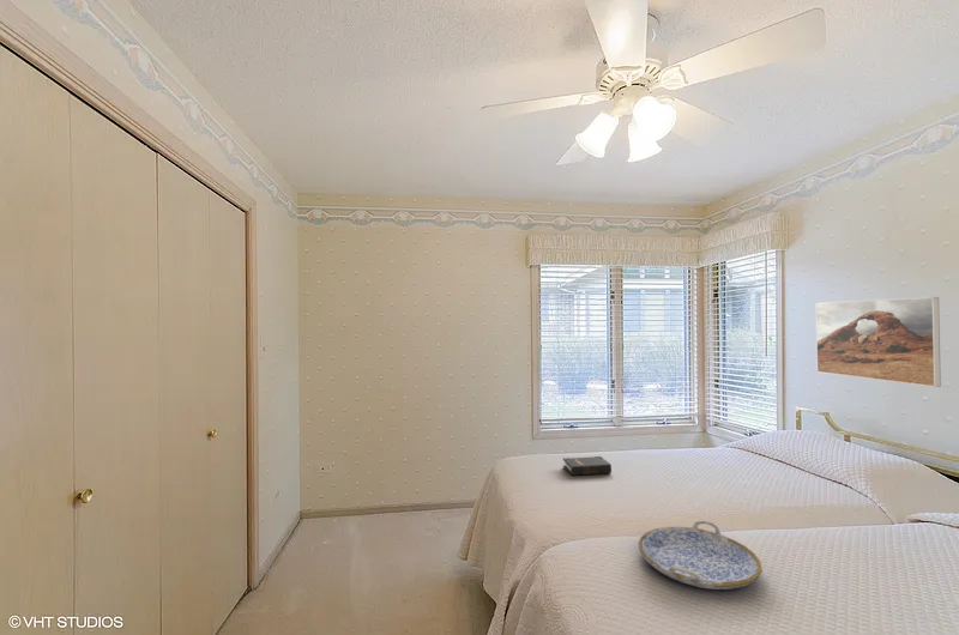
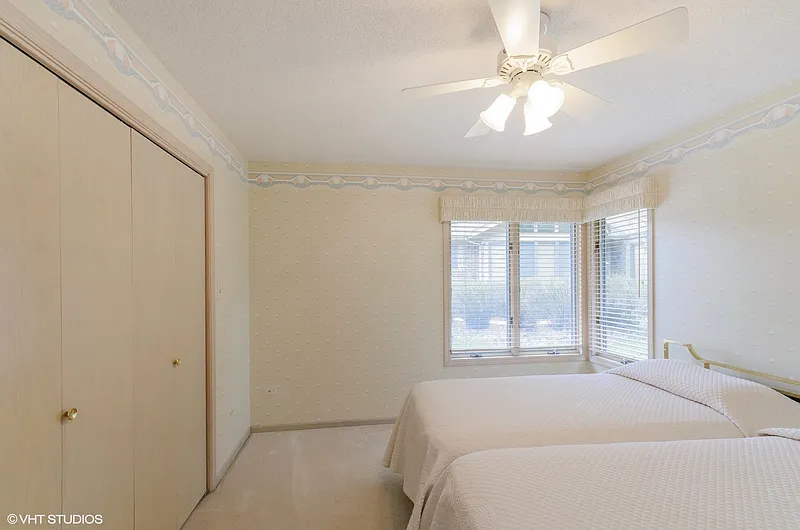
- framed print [815,296,942,388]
- serving tray [638,520,764,591]
- hardback book [562,455,613,477]
